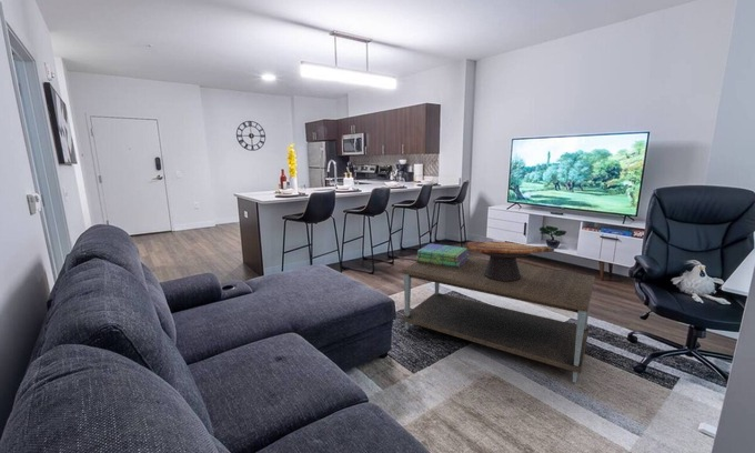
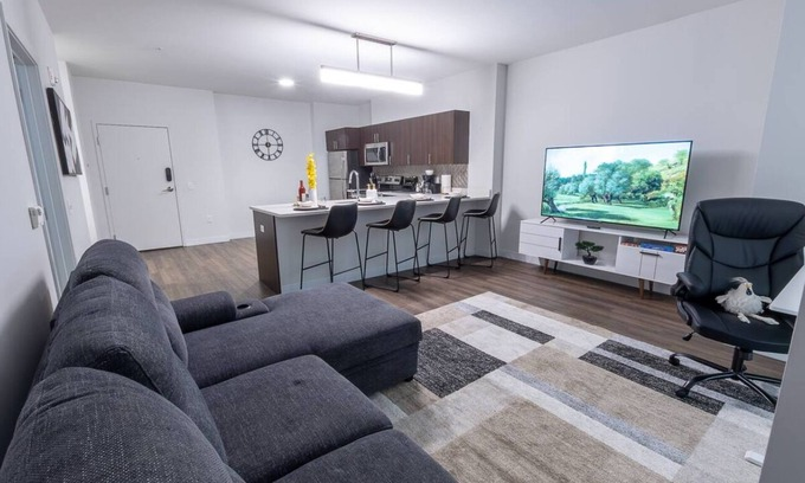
- stack of books [415,242,470,268]
- coffee table [401,255,596,384]
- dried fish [465,240,555,282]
